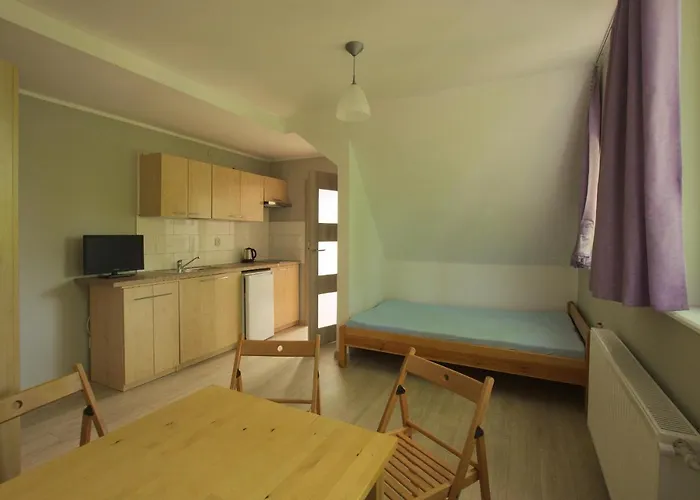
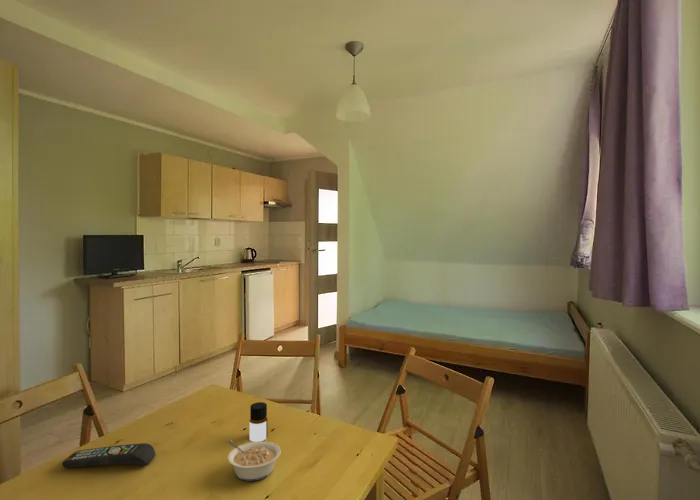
+ bottle [248,401,268,442]
+ remote control [61,442,156,469]
+ legume [226,439,282,482]
